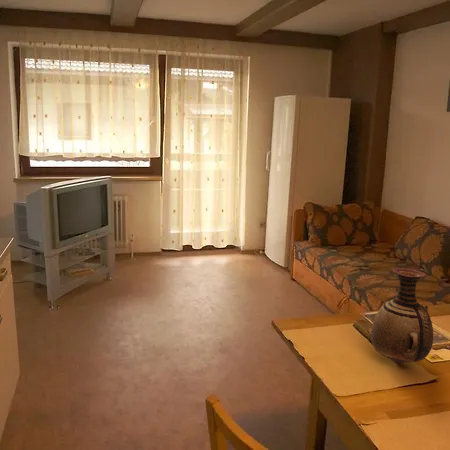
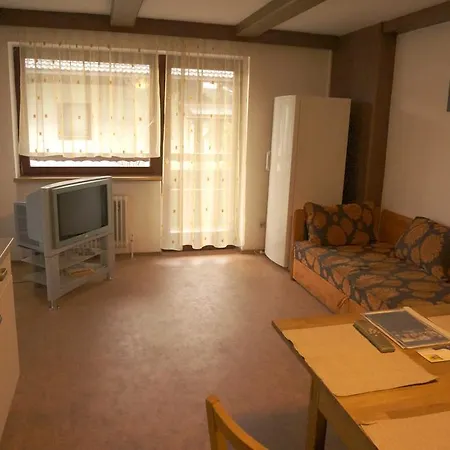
- vase [370,267,434,364]
